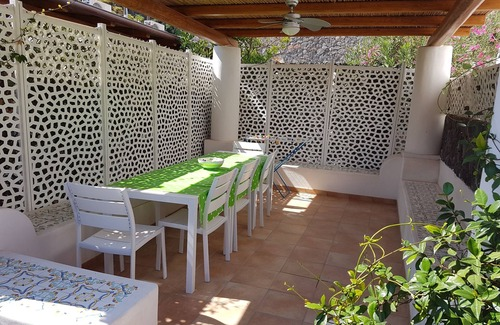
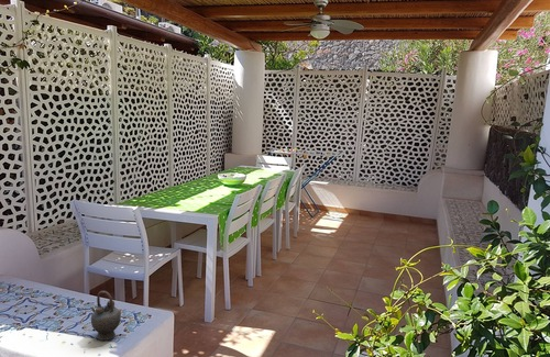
+ teapot [90,290,122,341]
